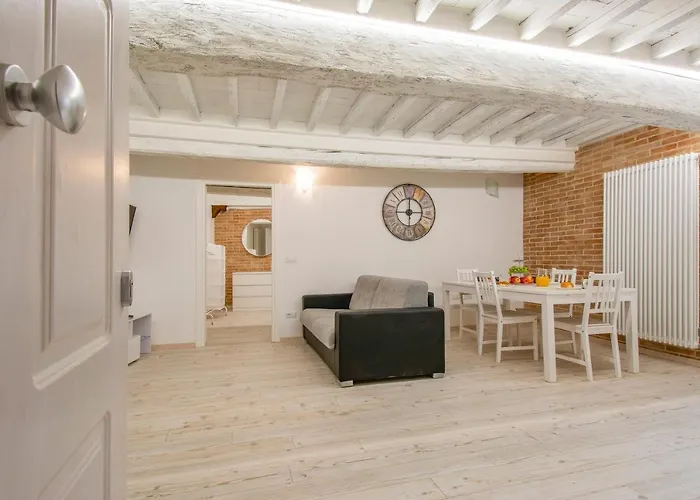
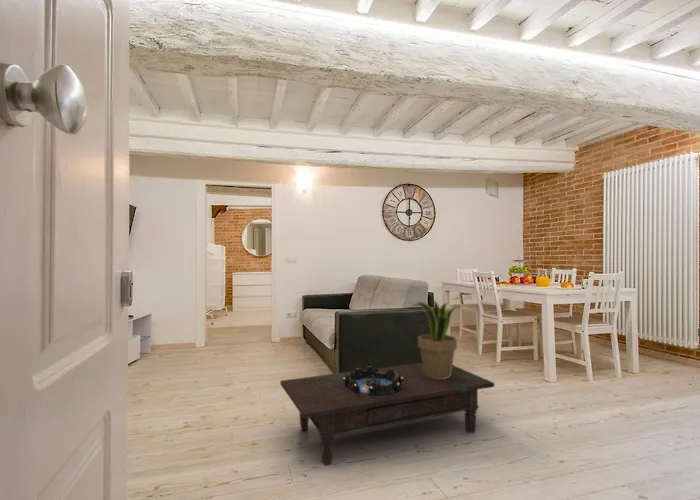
+ potted plant [412,298,460,379]
+ coffee table [279,362,495,467]
+ decorative bowl [343,365,403,396]
